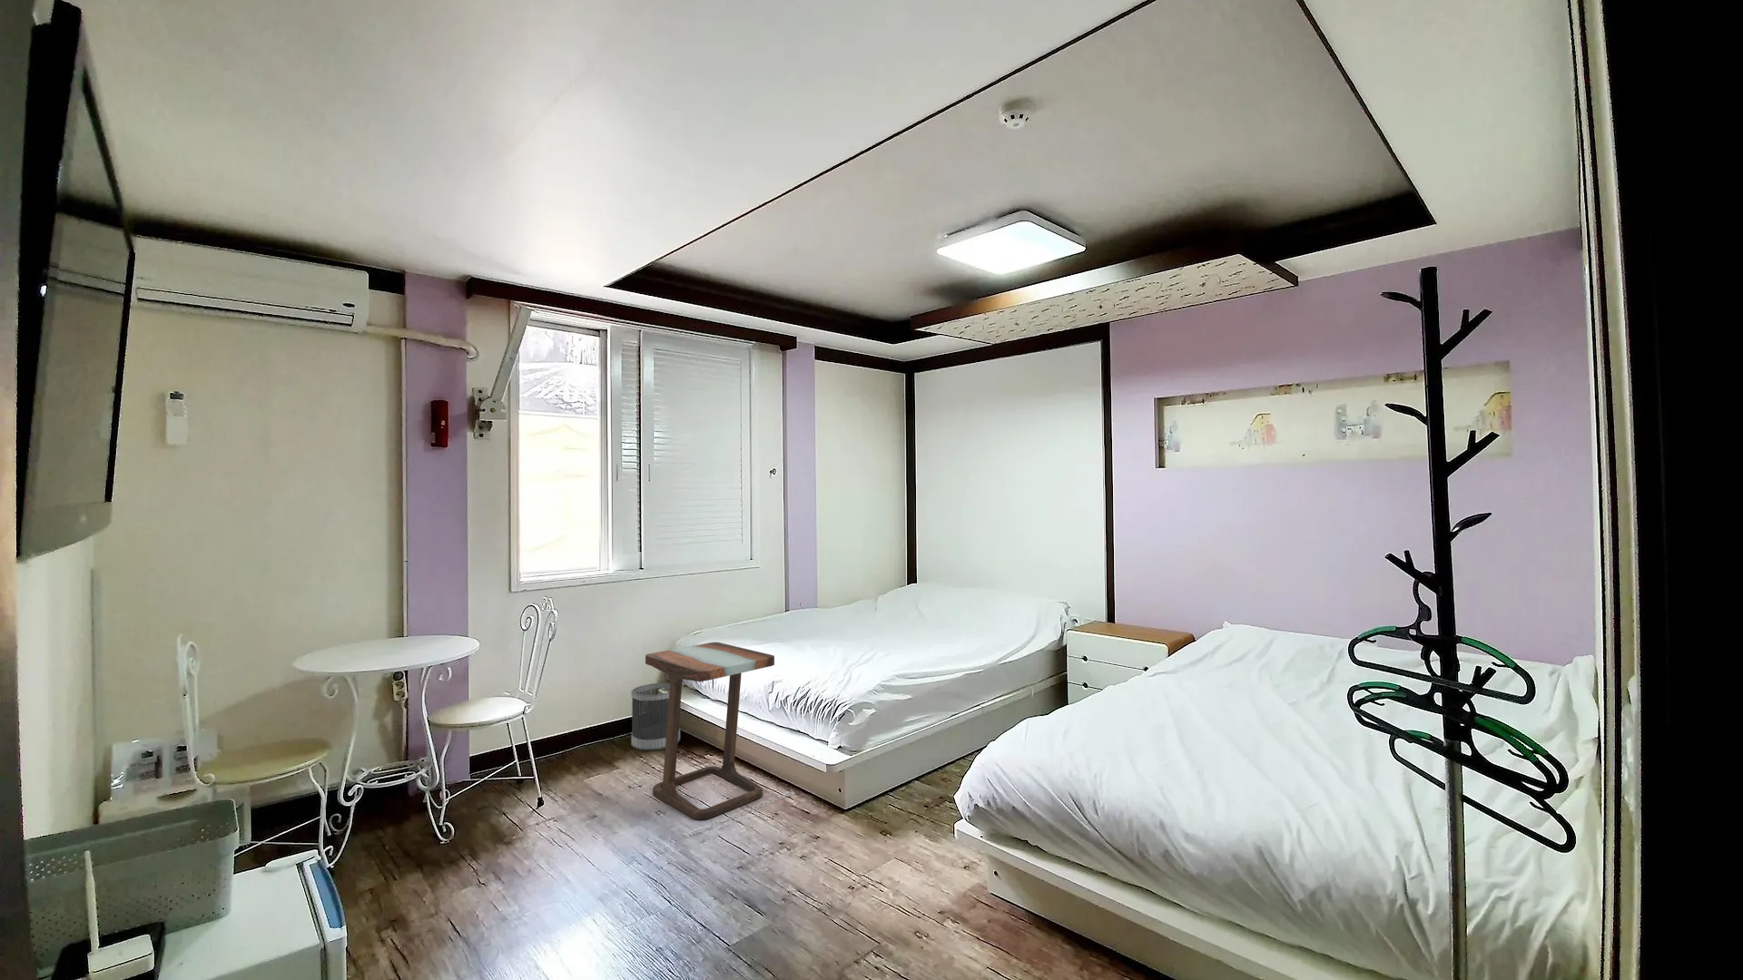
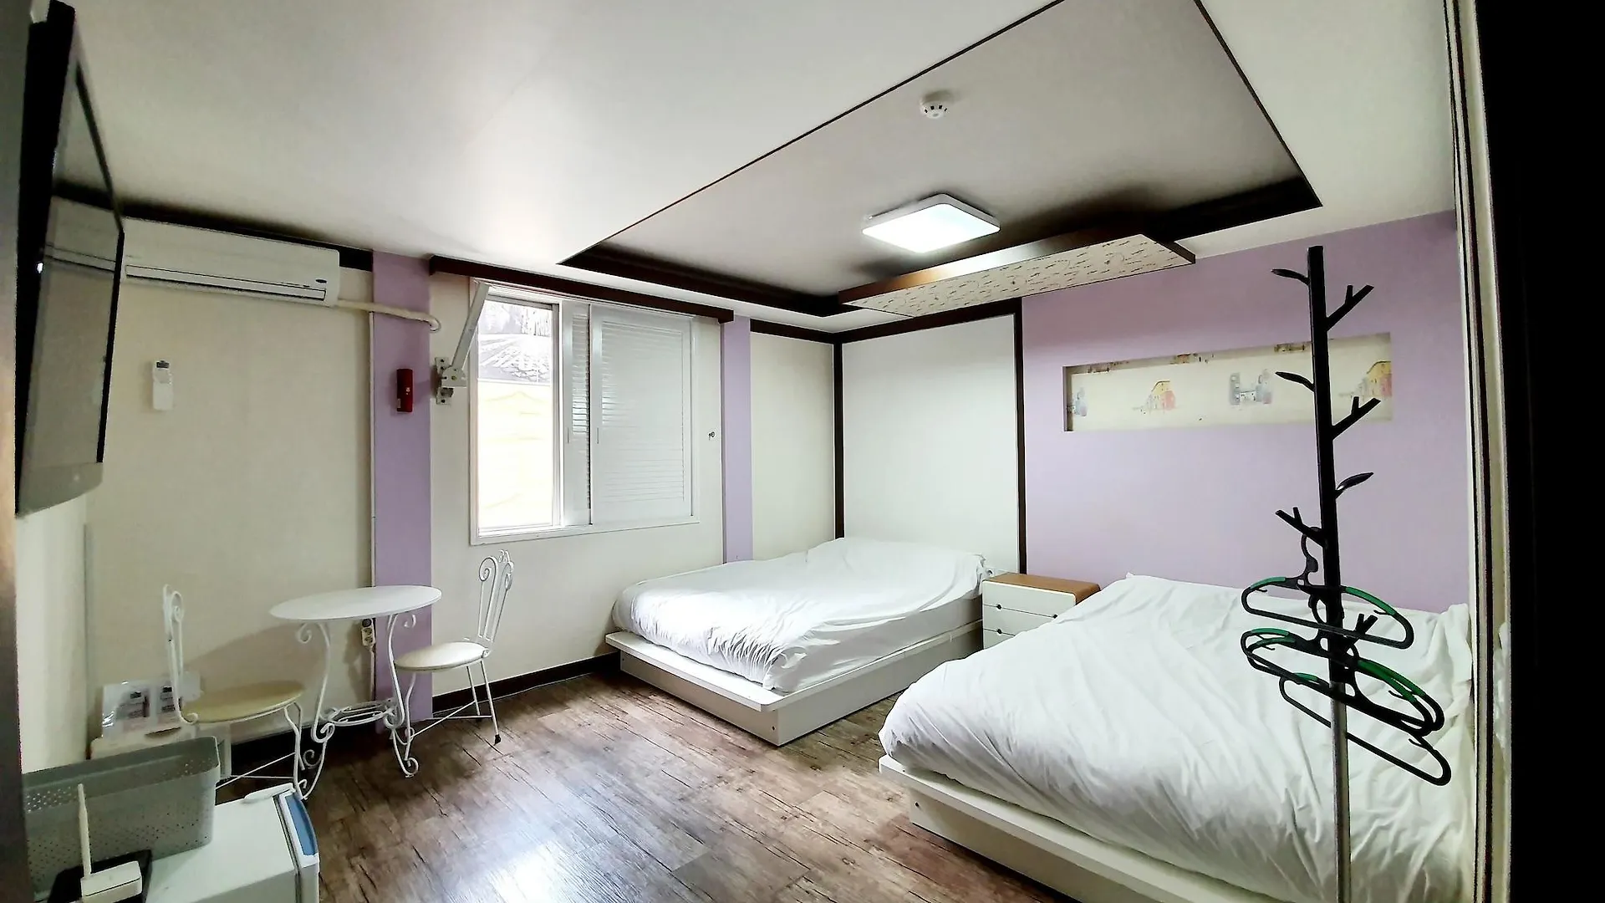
- side table [644,641,795,838]
- wastebasket [630,682,681,751]
